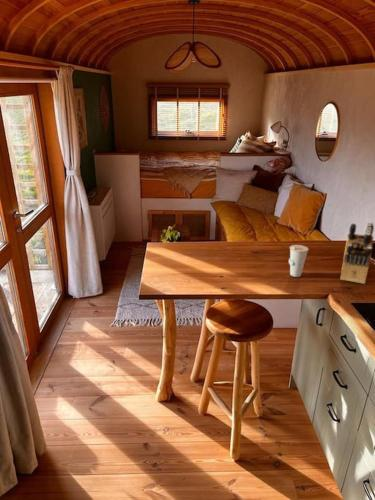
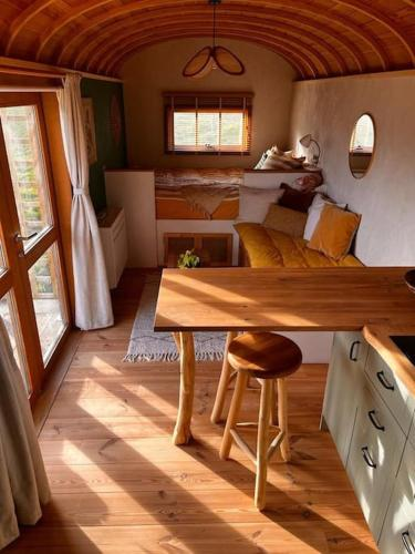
- cup [288,244,310,278]
- knife block [339,221,375,285]
